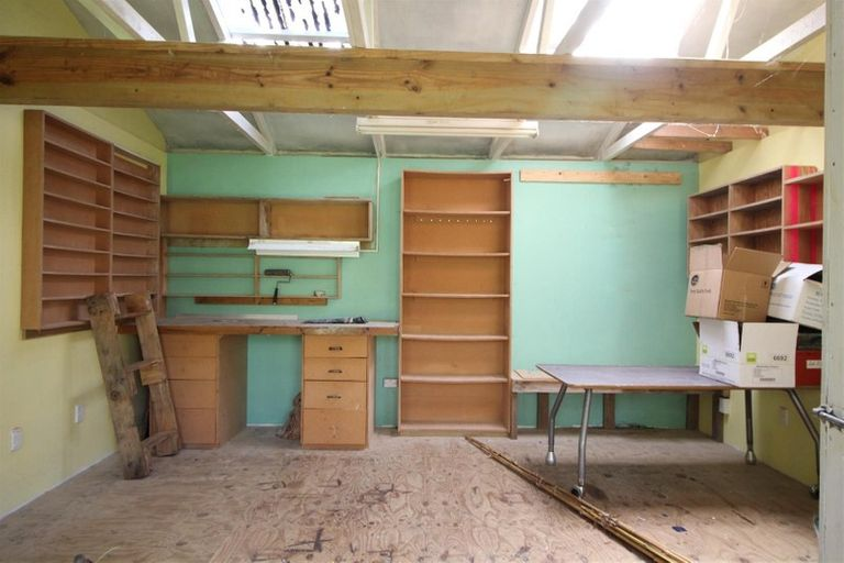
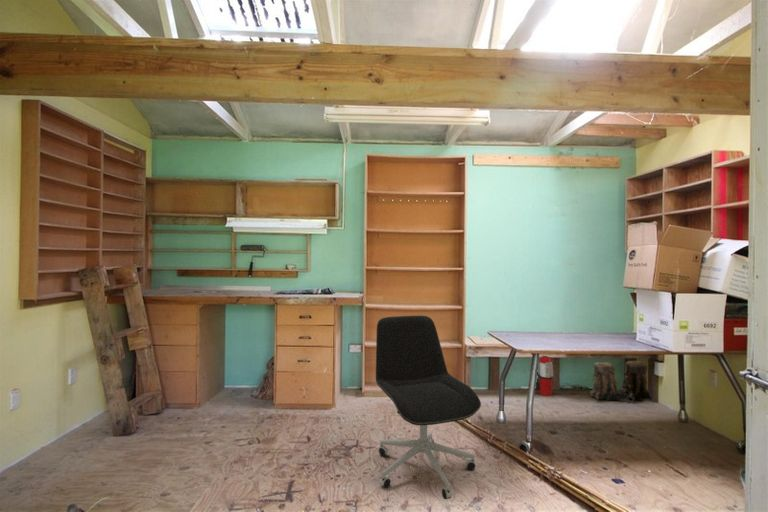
+ backpack [589,360,654,404]
+ fire extinguisher [534,355,558,397]
+ office chair [375,314,482,500]
